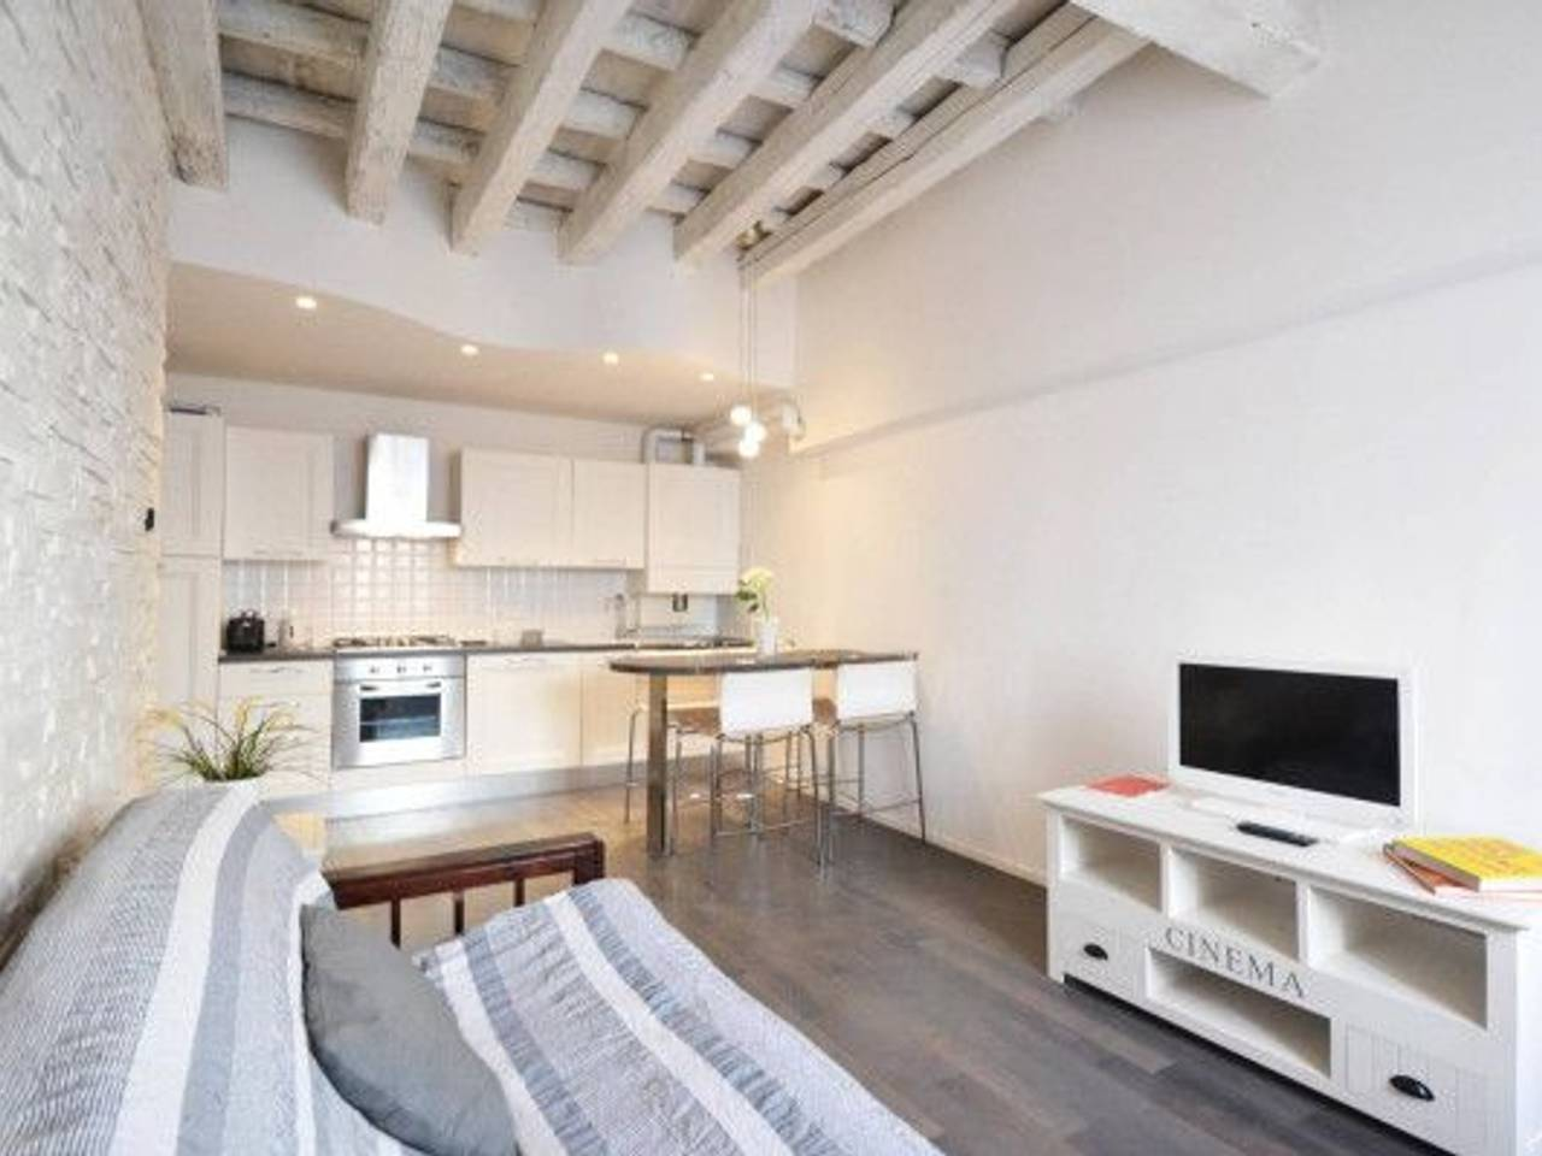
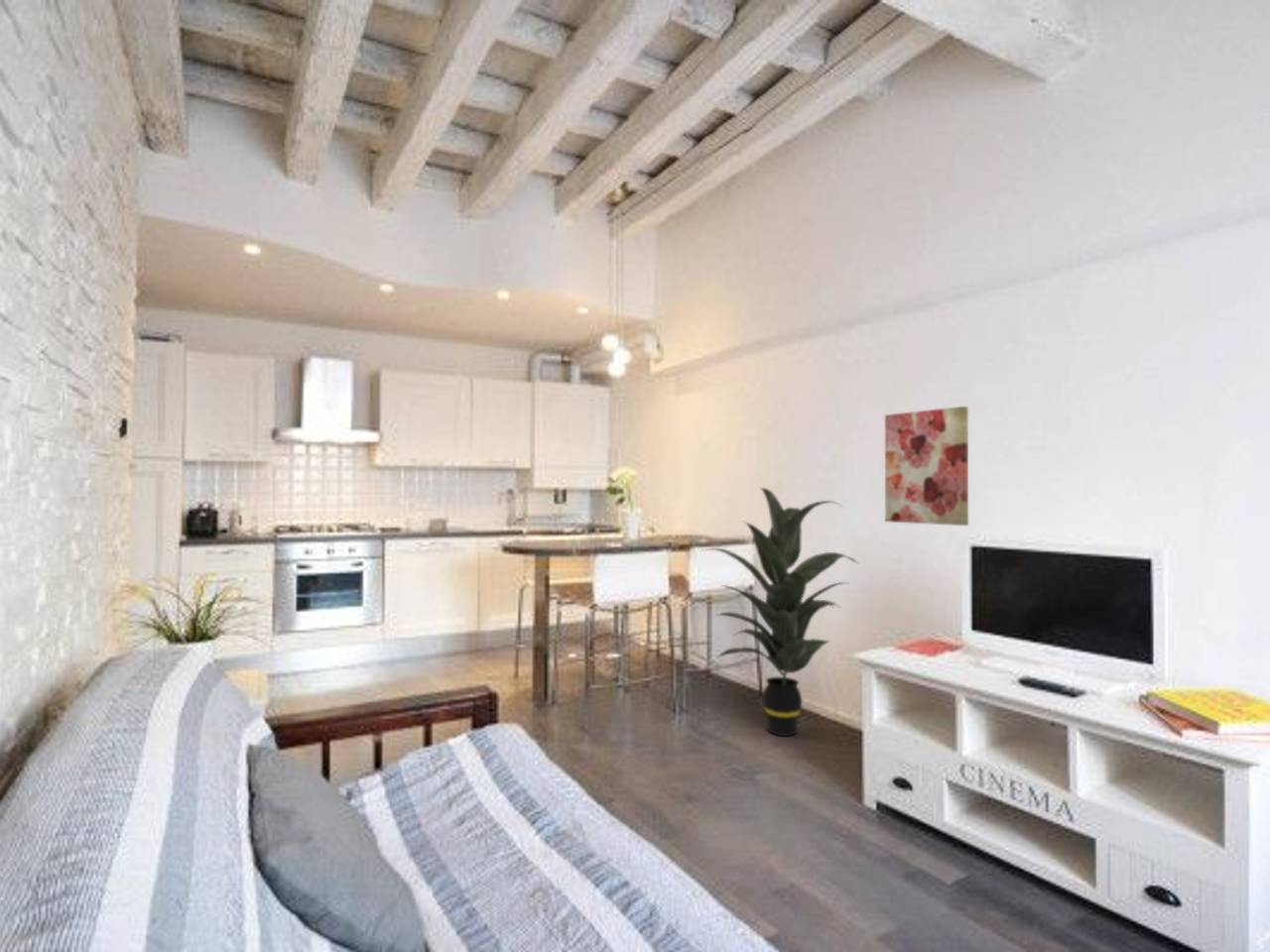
+ wall art [884,406,969,527]
+ indoor plant [702,487,858,737]
